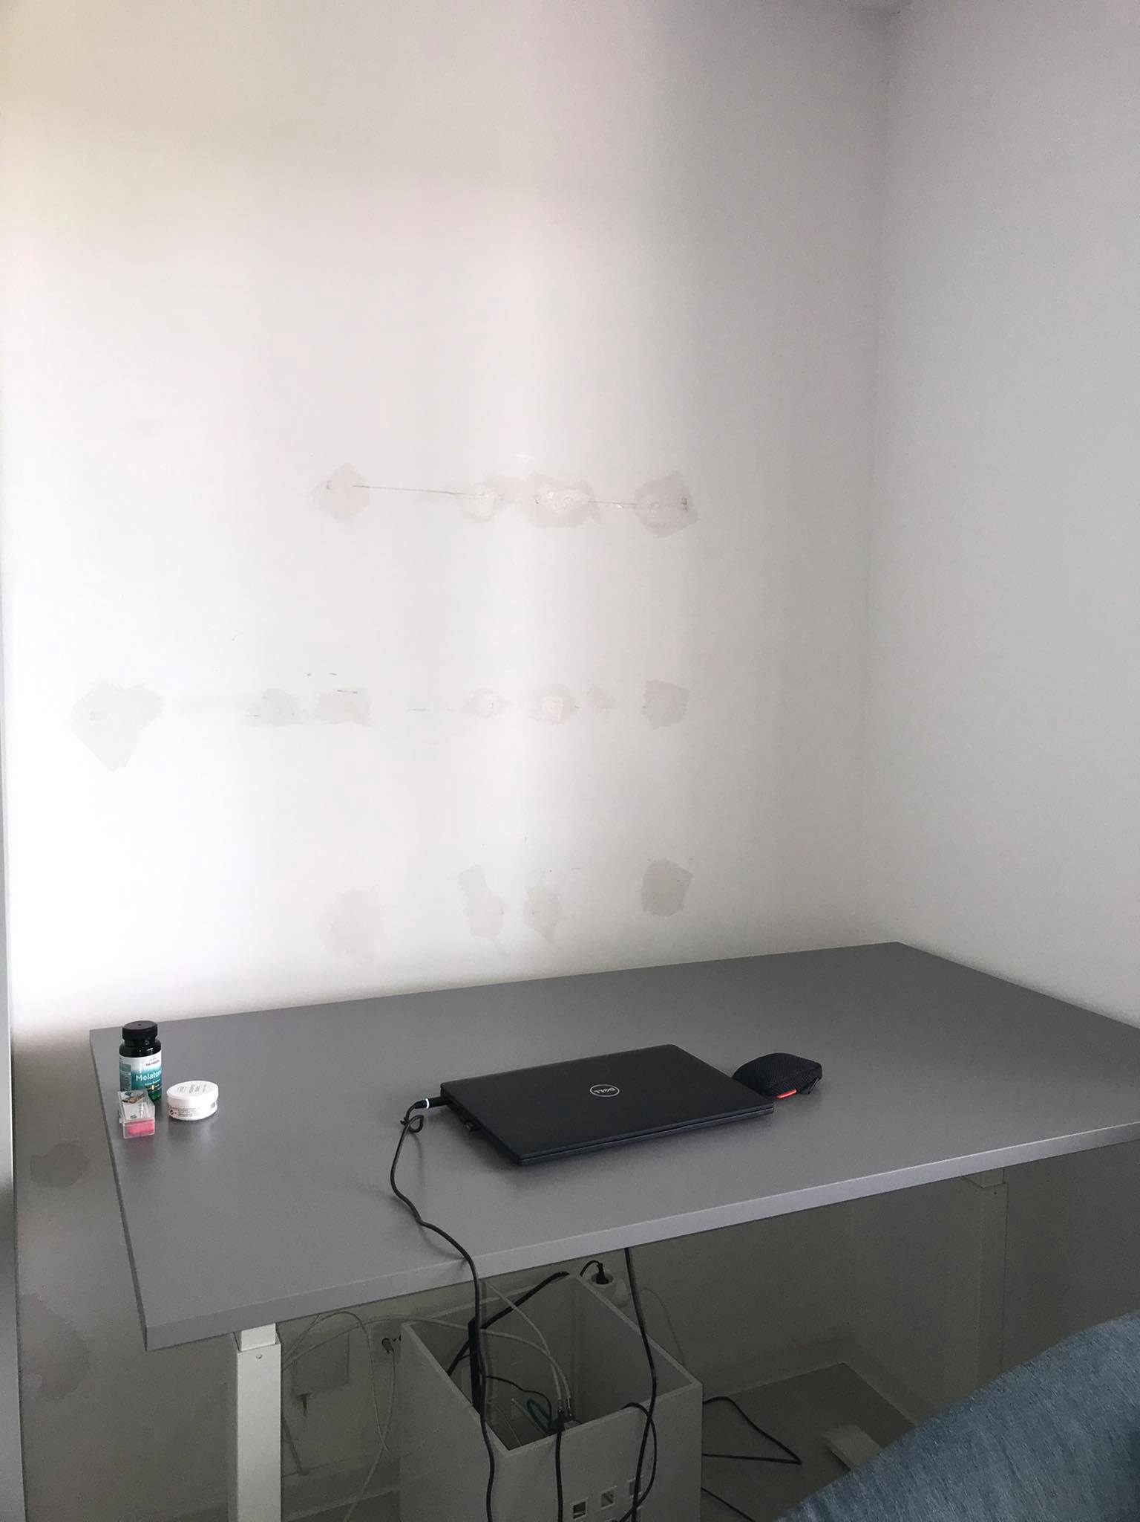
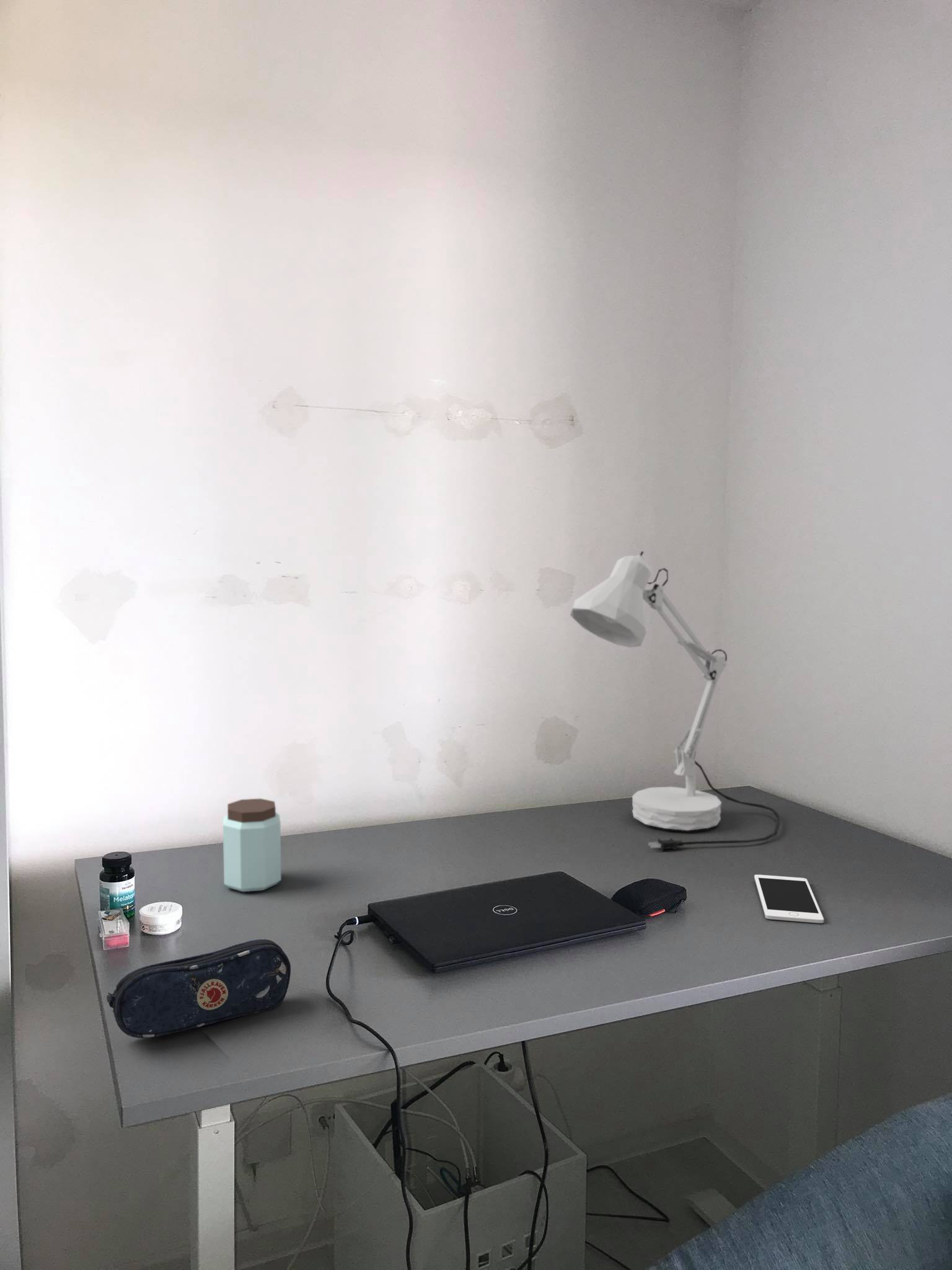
+ desk lamp [570,551,780,852]
+ cell phone [754,874,824,924]
+ pencil case [106,939,291,1039]
+ peanut butter [223,798,281,892]
